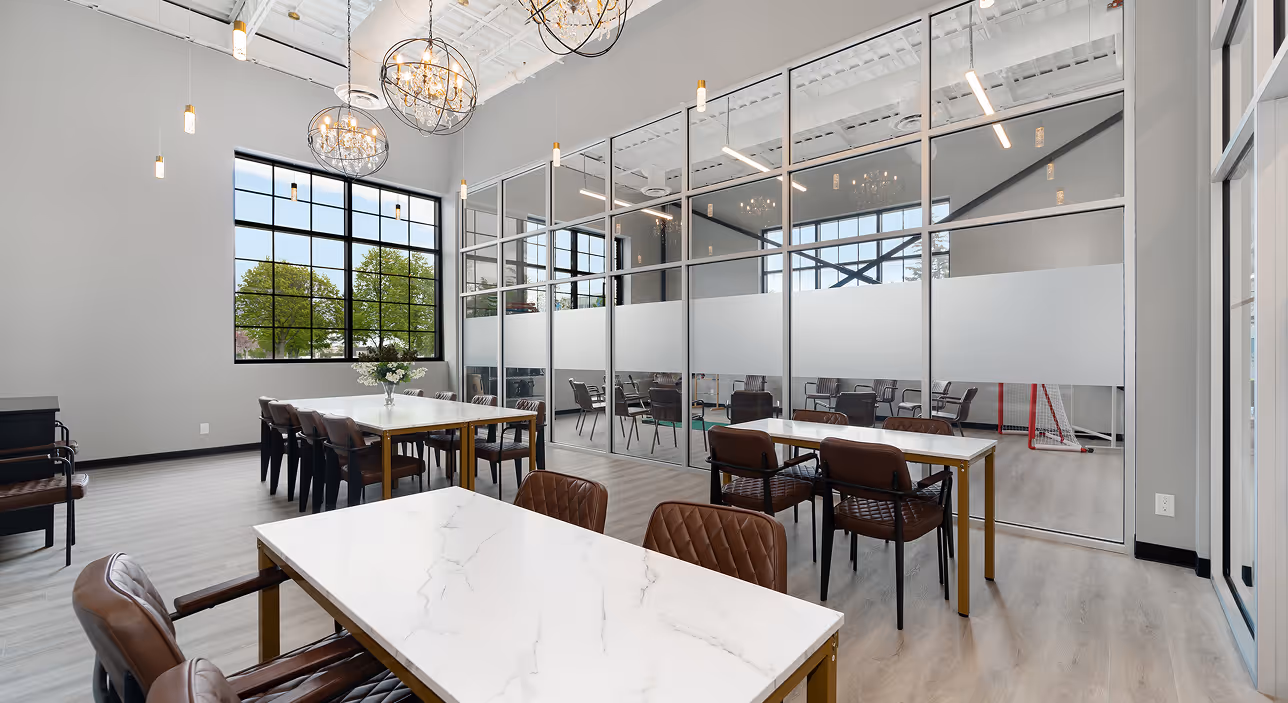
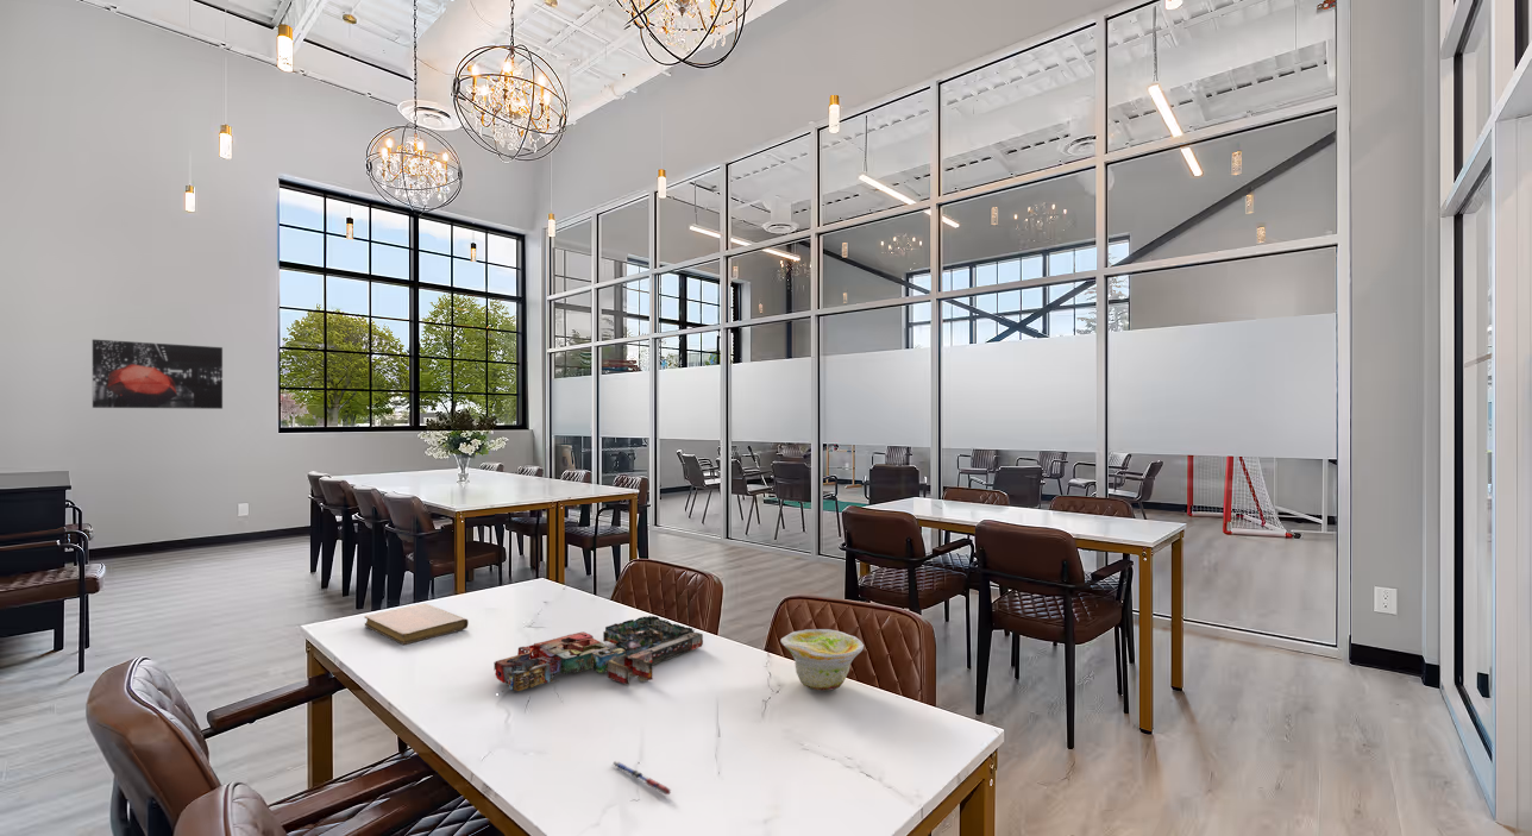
+ pen [611,760,673,796]
+ board game [492,612,704,697]
+ notebook [364,603,469,646]
+ wall art [92,338,224,410]
+ bowl [780,628,865,691]
